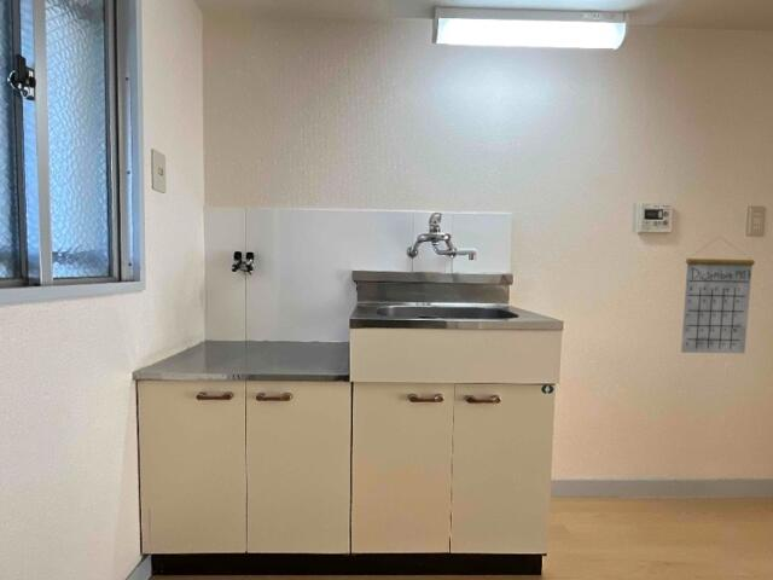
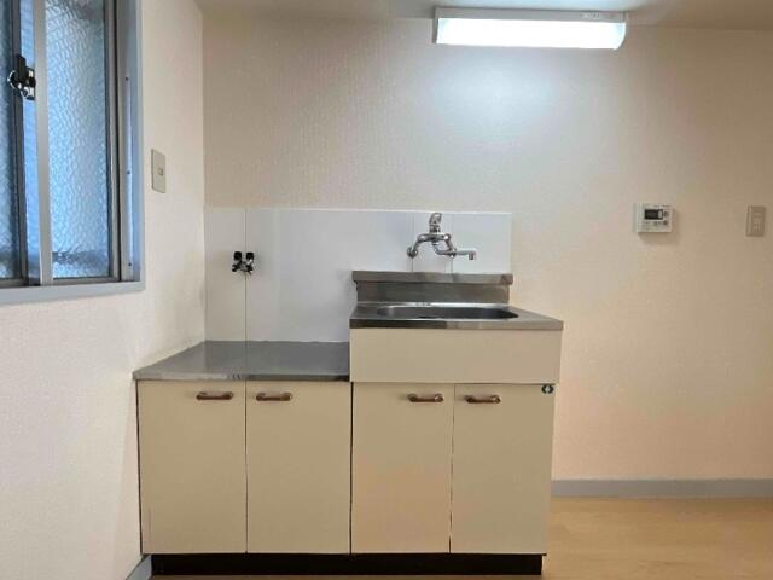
- calendar [680,236,756,354]
